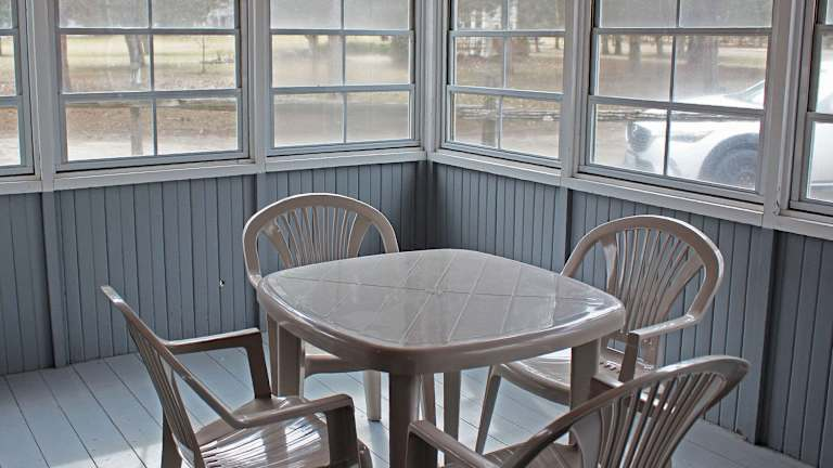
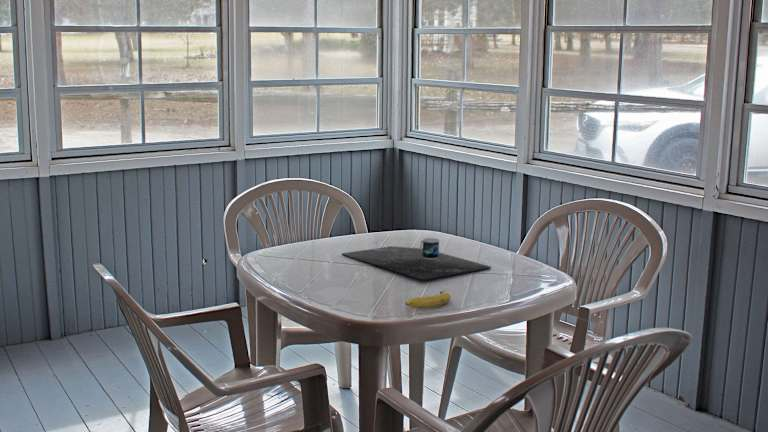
+ banana [404,289,452,309]
+ placemat [341,237,492,281]
